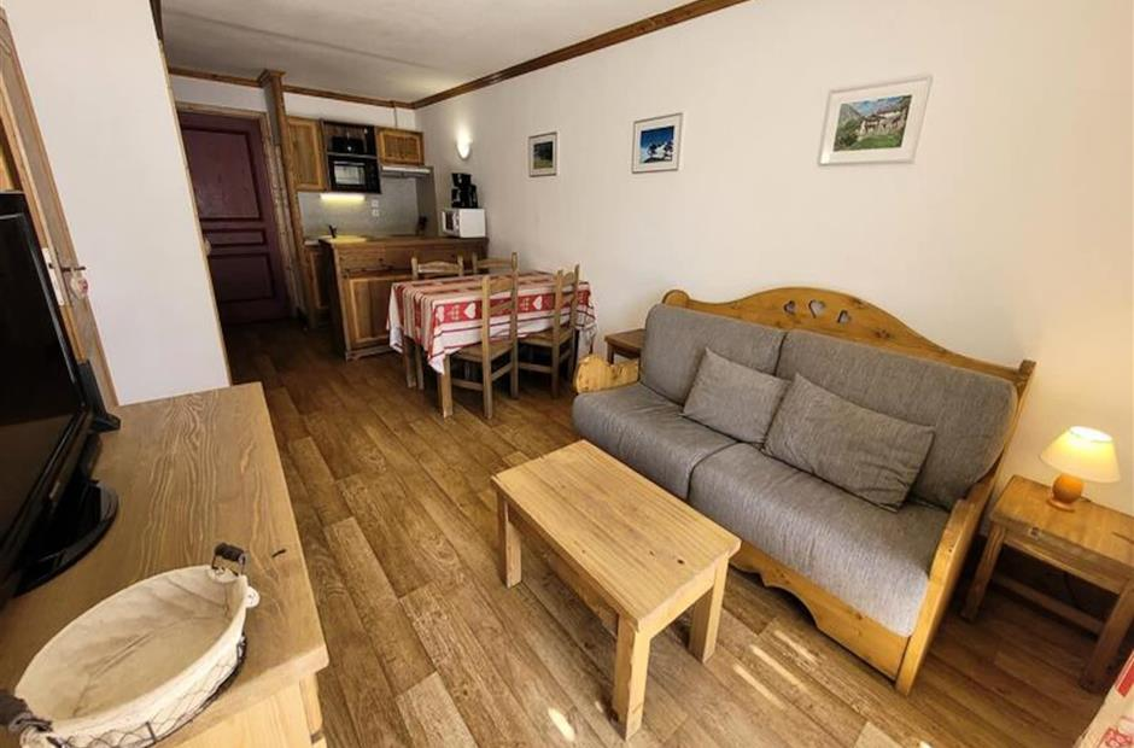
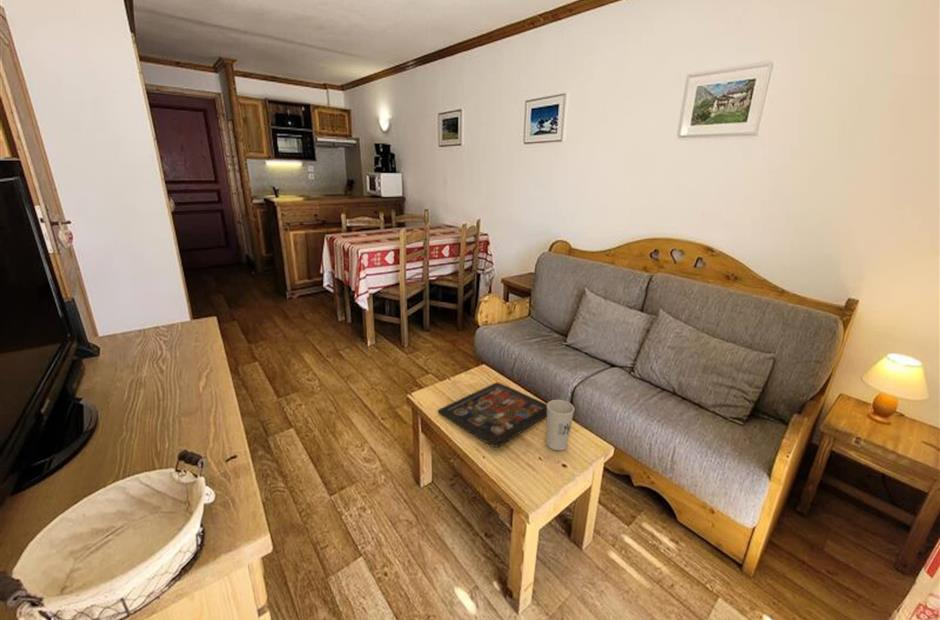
+ decorative tray [437,381,547,449]
+ cup [545,399,575,451]
